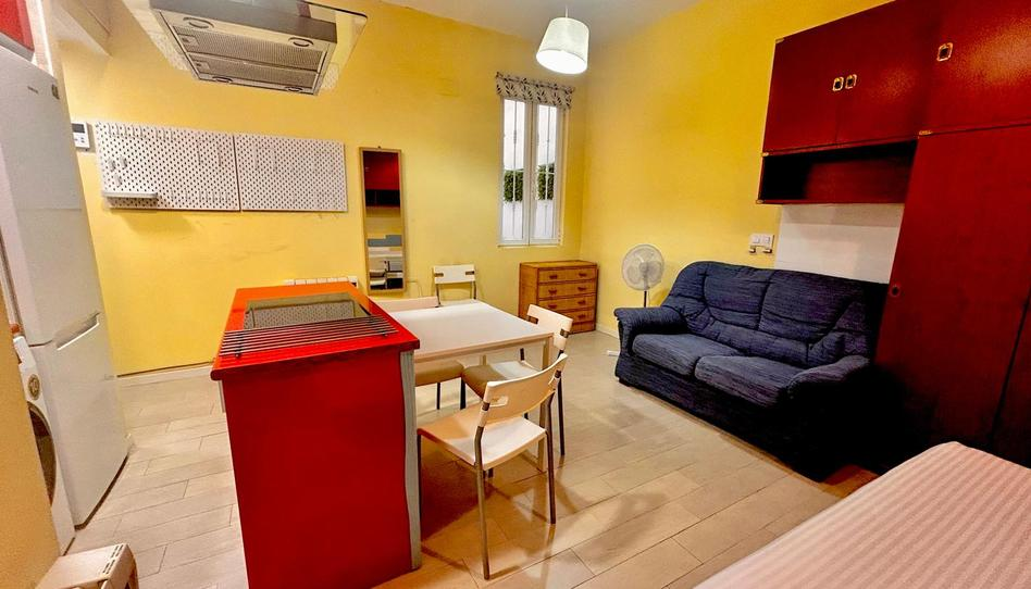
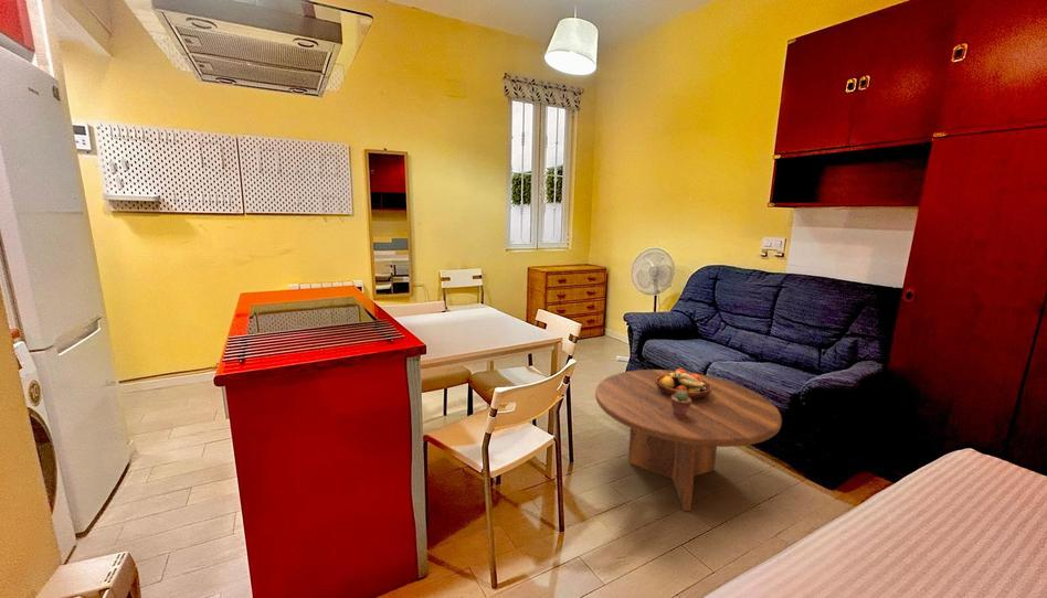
+ fruit bowl [655,367,711,399]
+ coffee table [594,369,783,512]
+ potted succulent [670,391,691,417]
